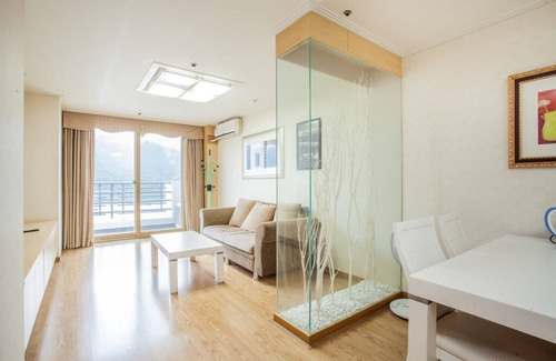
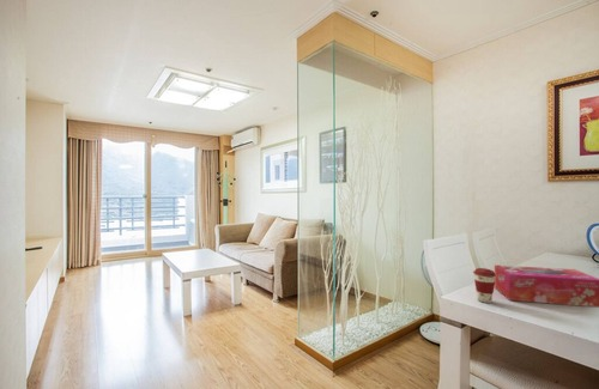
+ coffee cup [472,267,496,304]
+ tissue box [494,265,599,309]
